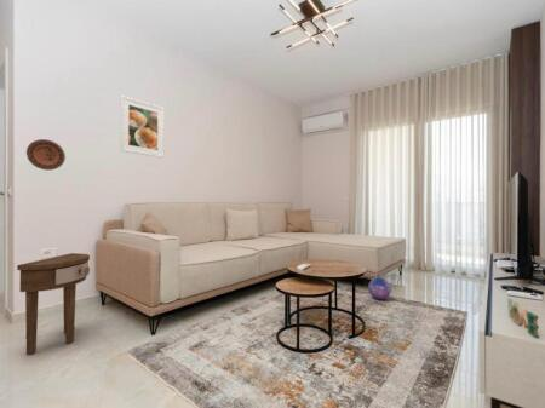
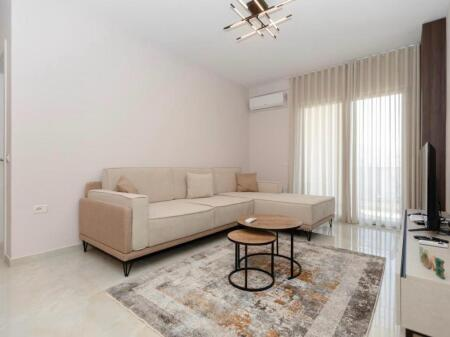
- side table [16,252,91,356]
- decorative ball [367,276,392,300]
- decorative plate [25,138,67,172]
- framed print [119,94,166,159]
